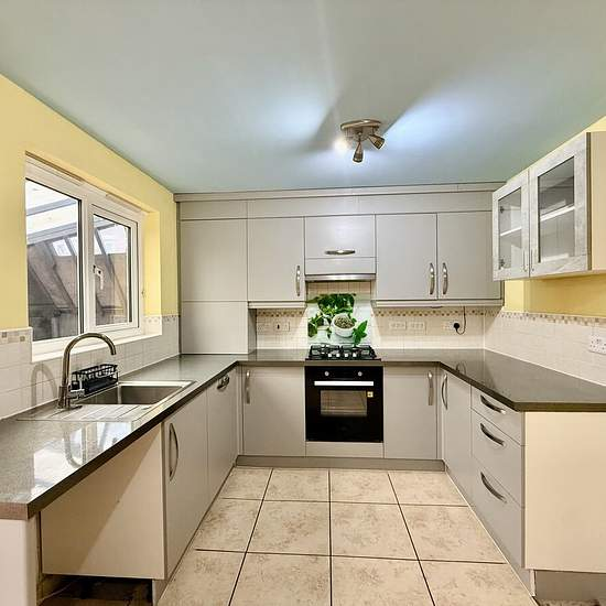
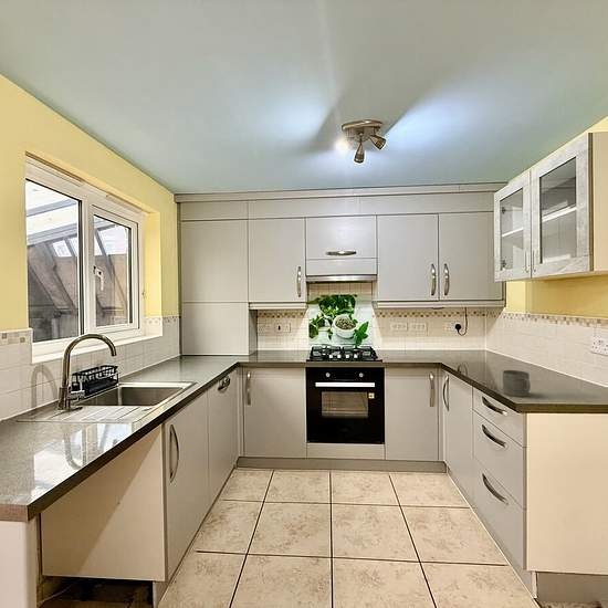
+ mug [502,369,532,398]
